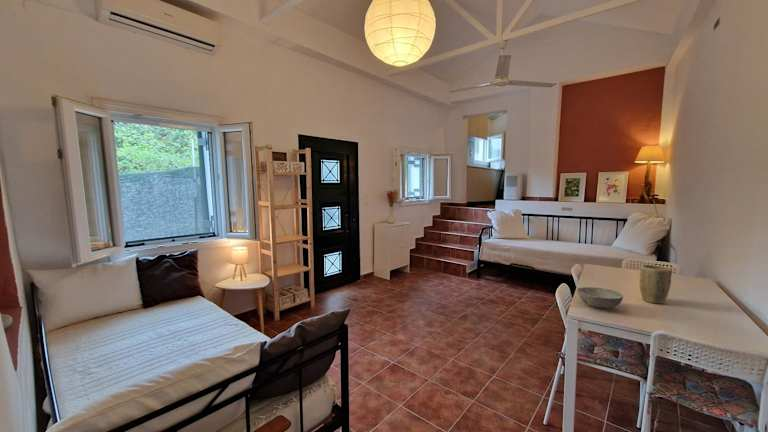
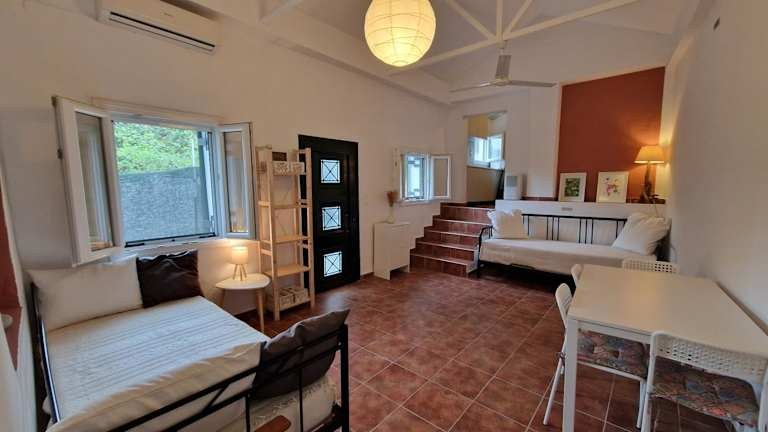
- plant pot [639,264,673,305]
- bowl [576,286,624,309]
